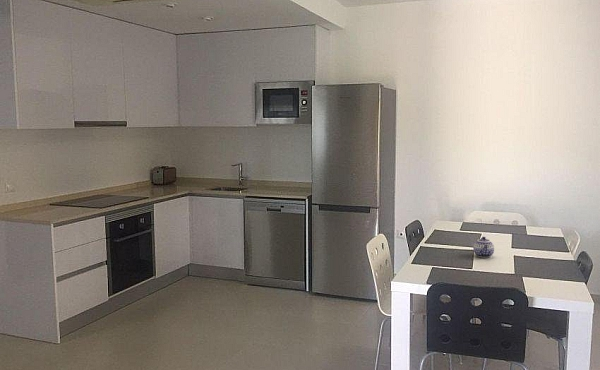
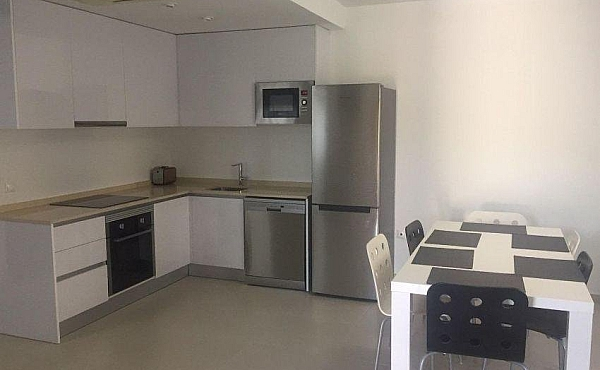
- teapot [472,236,495,259]
